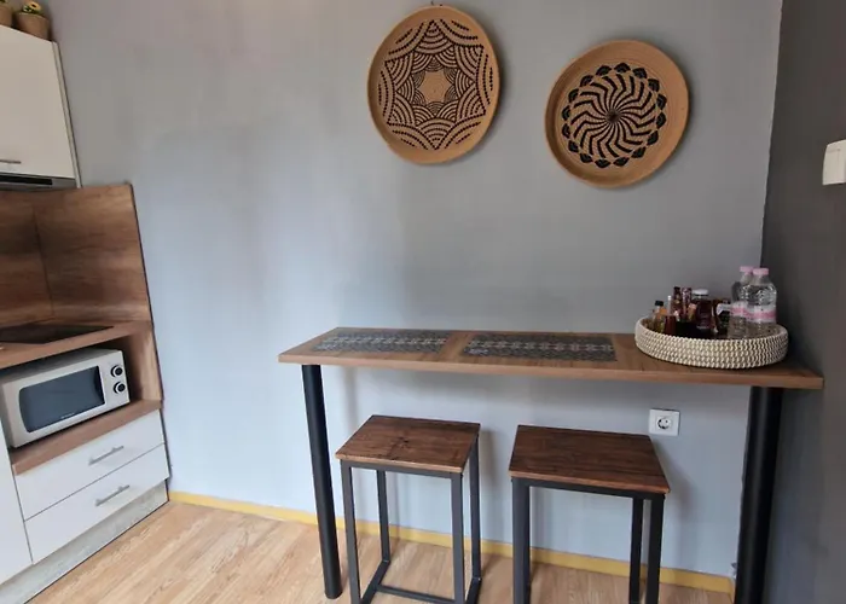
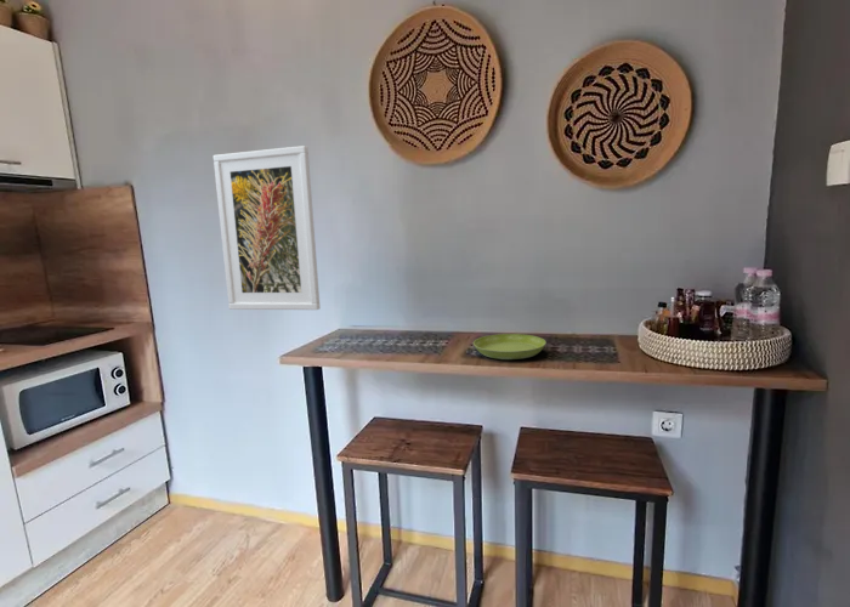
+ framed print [212,144,322,311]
+ saucer [472,333,548,361]
